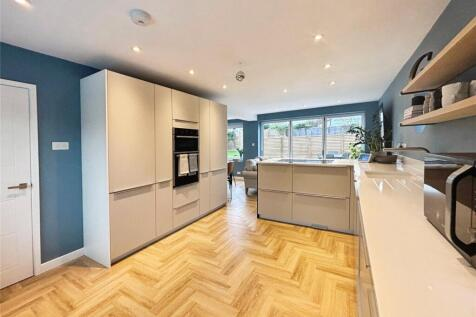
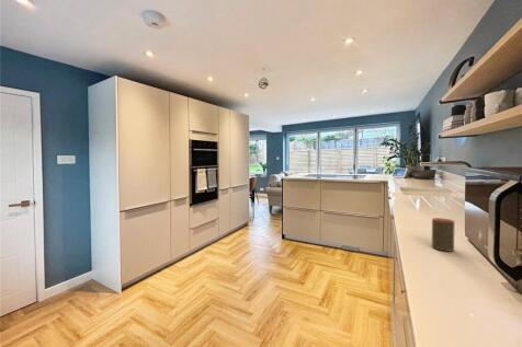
+ cup [431,217,456,253]
